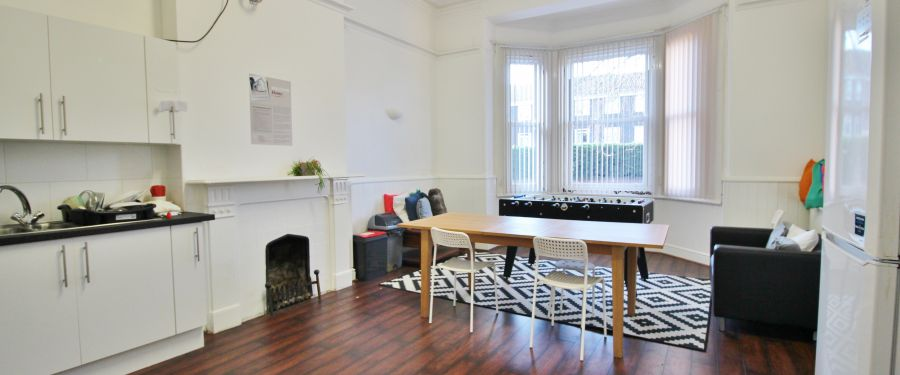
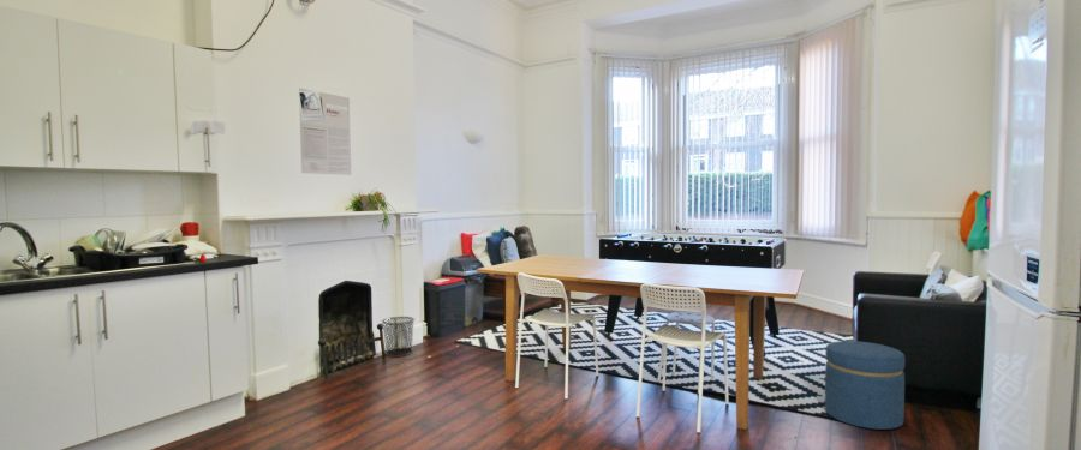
+ ottoman [824,340,907,431]
+ waste bin [381,316,416,358]
